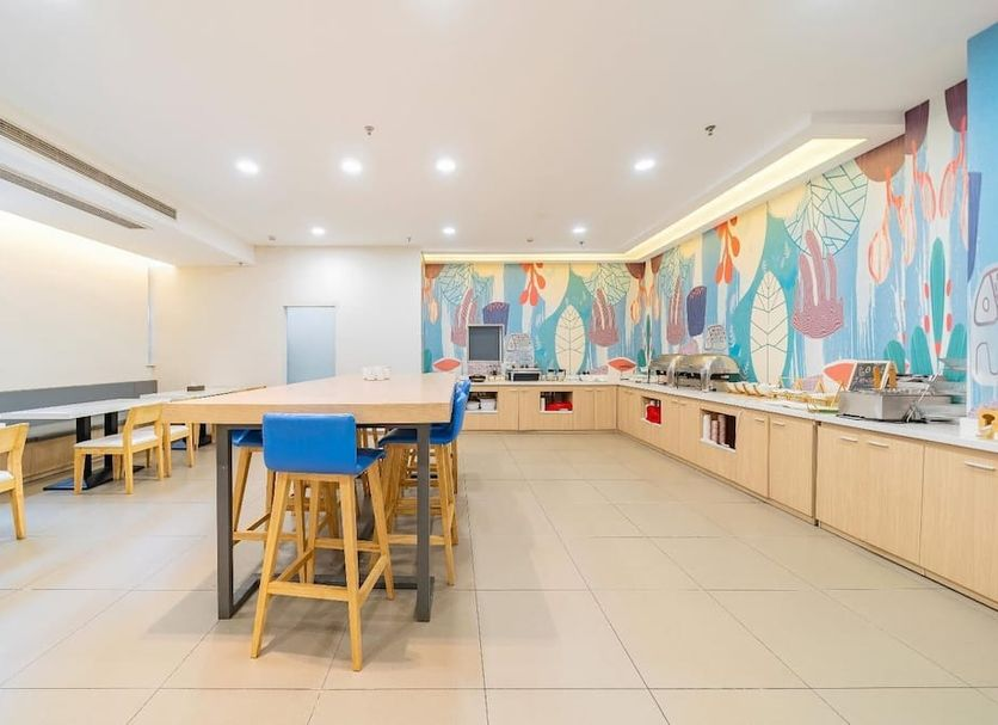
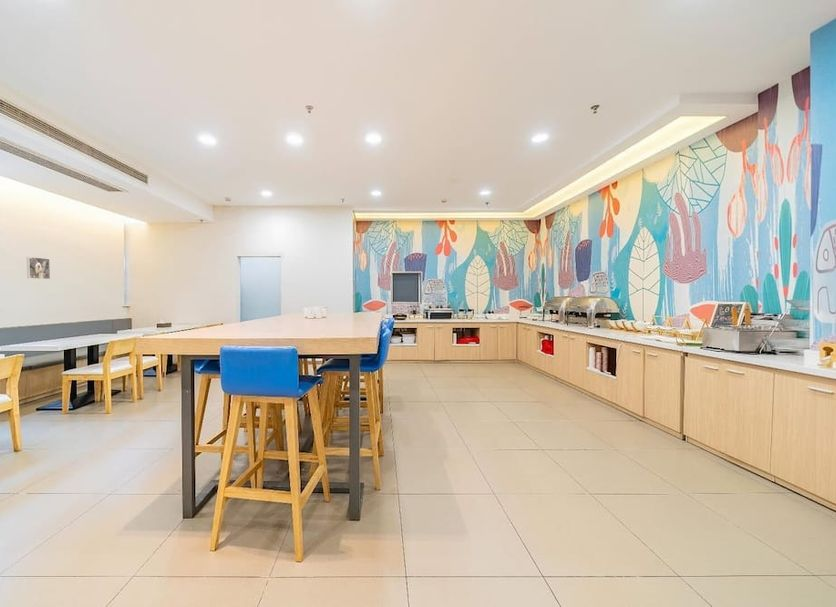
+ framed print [26,256,51,280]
